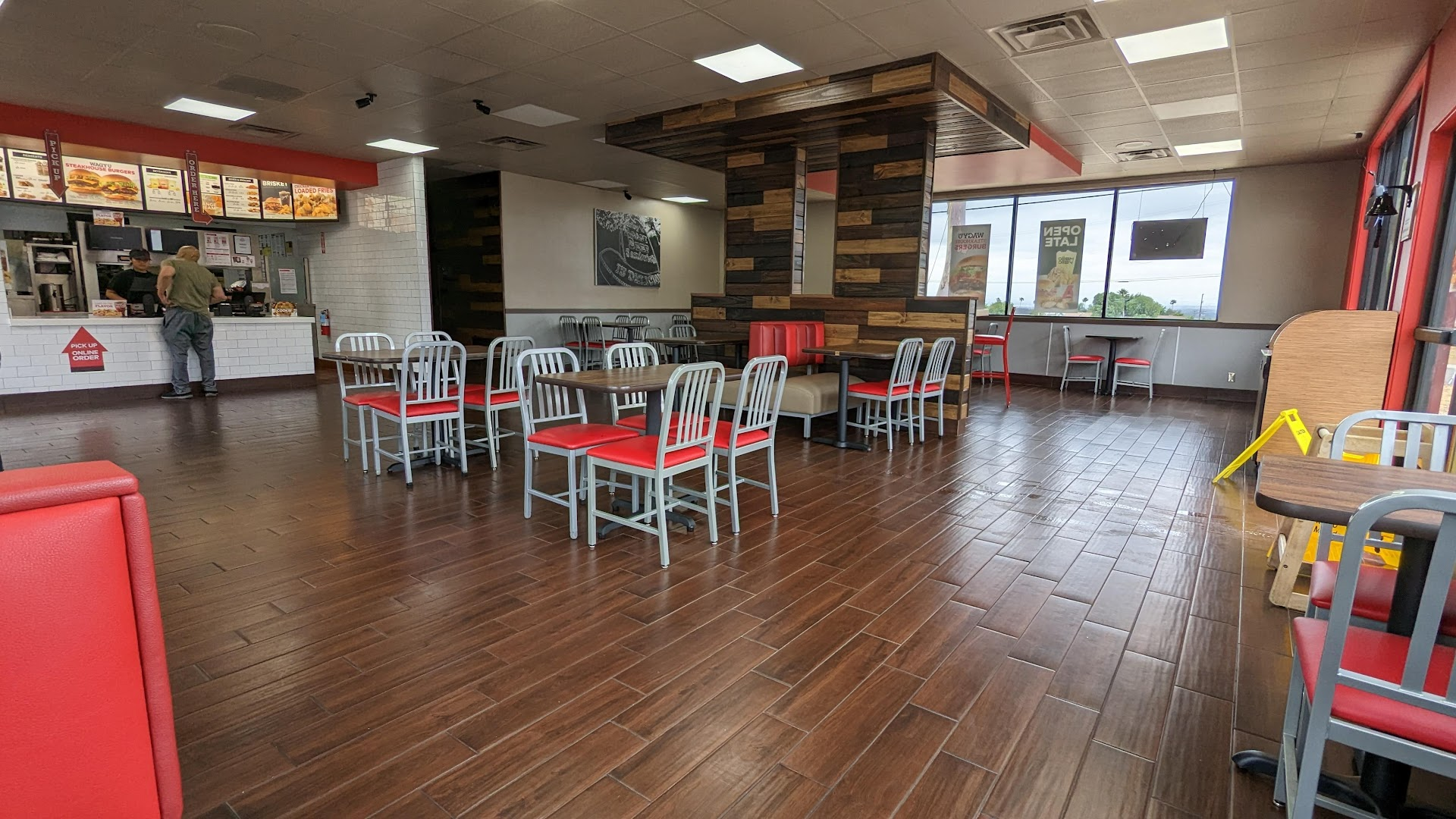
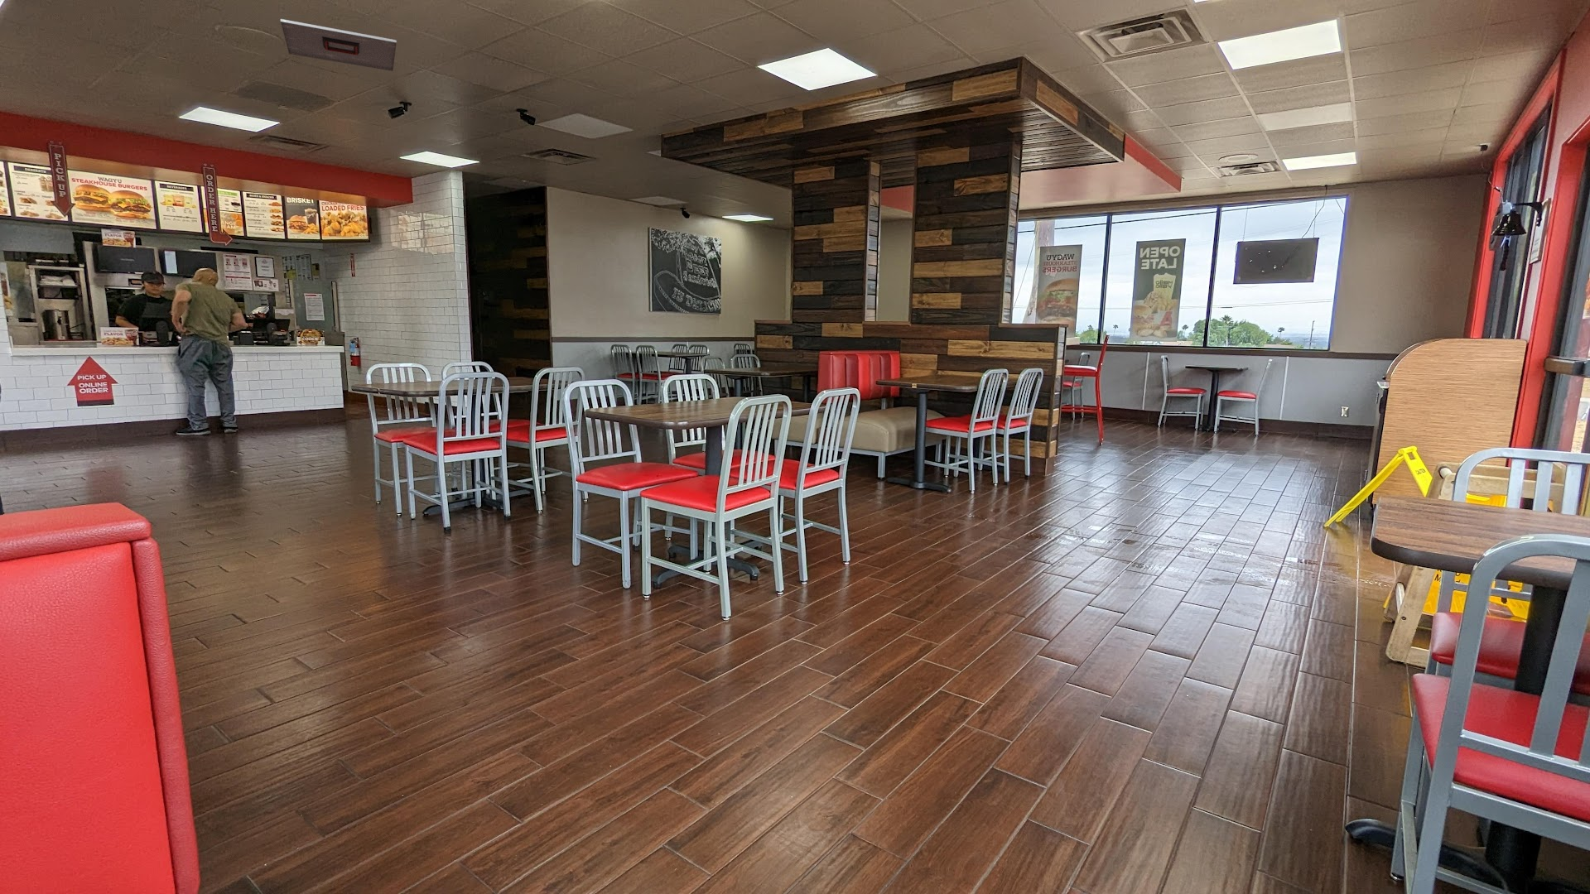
+ ceiling vent [280,19,397,72]
